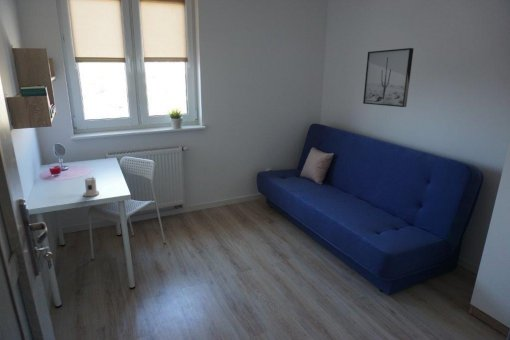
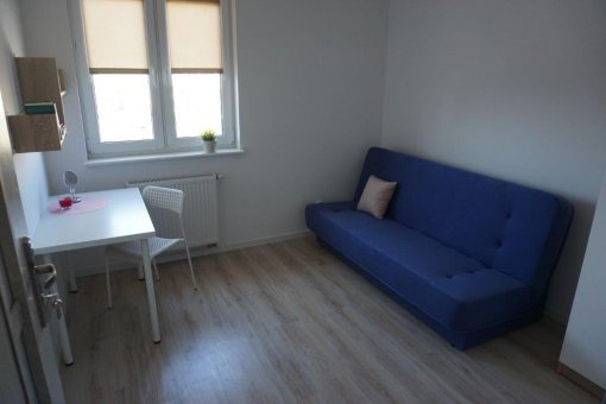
- wall art [362,47,415,108]
- candle [82,176,100,197]
